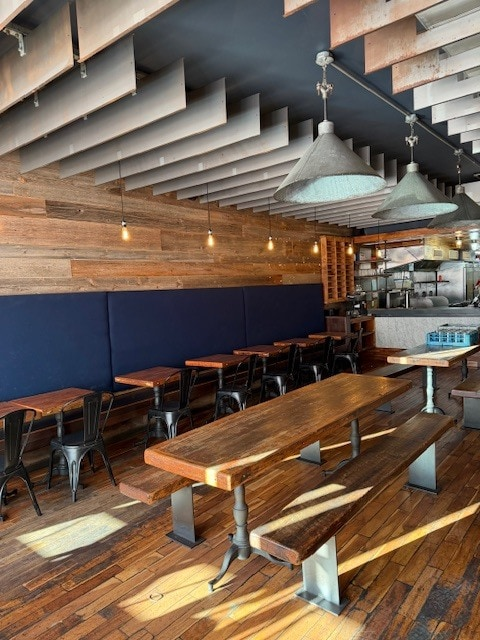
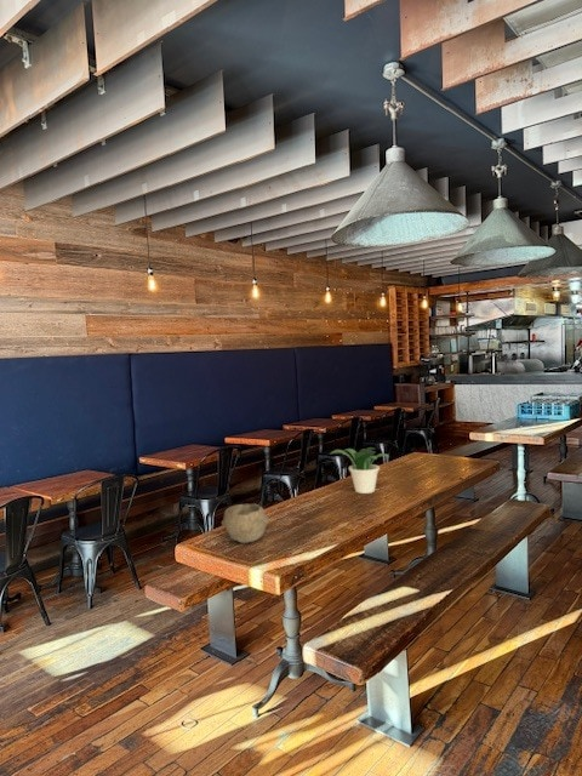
+ bowl [221,503,270,544]
+ potted plant [330,446,390,495]
